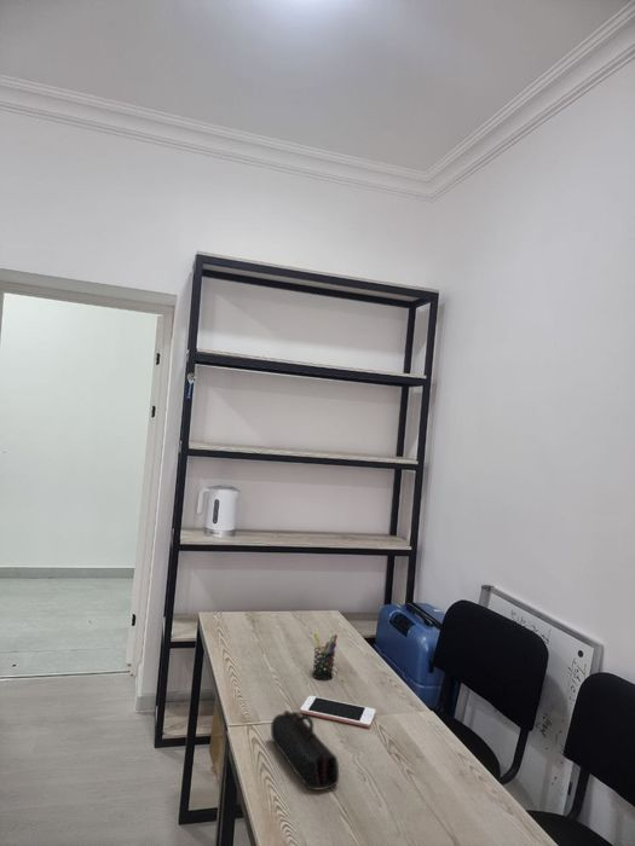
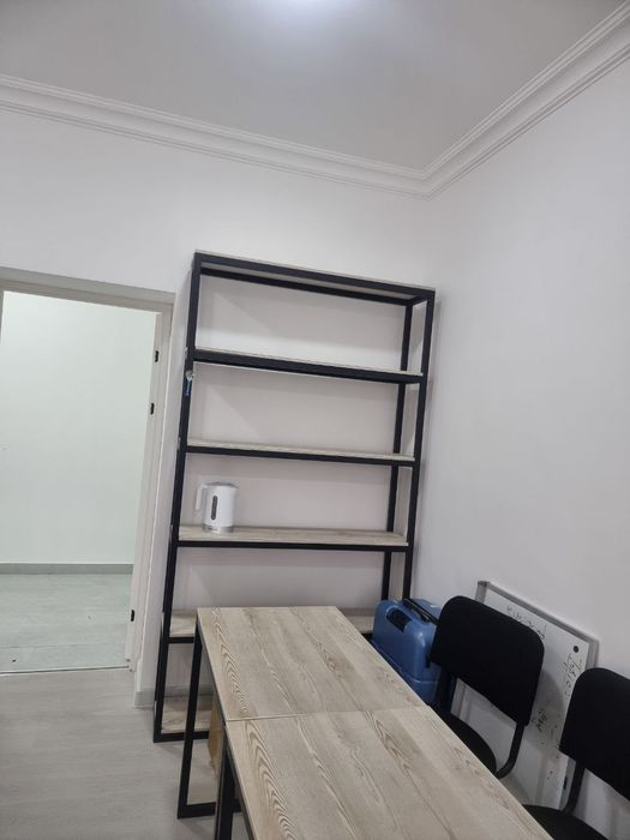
- pen holder [311,632,339,680]
- cell phone [299,695,377,729]
- pencil case [270,709,340,792]
